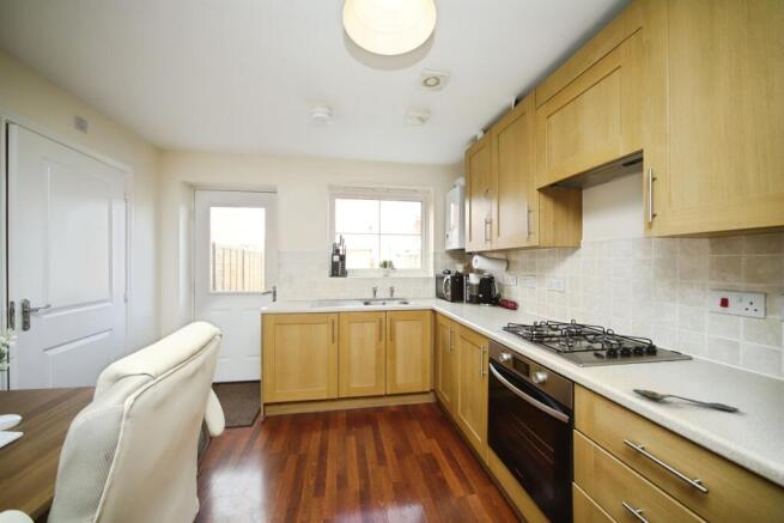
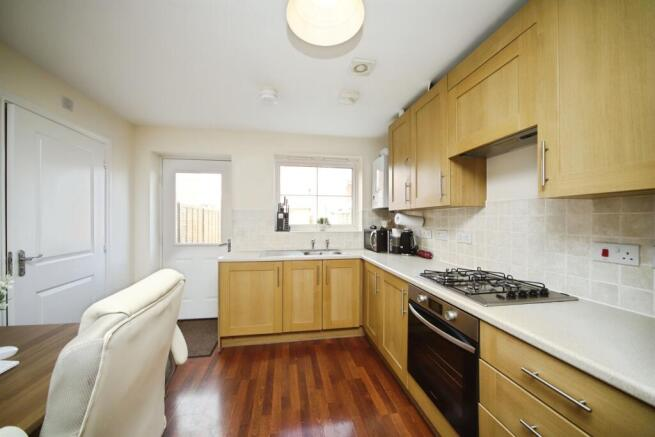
- spoon [631,388,740,412]
